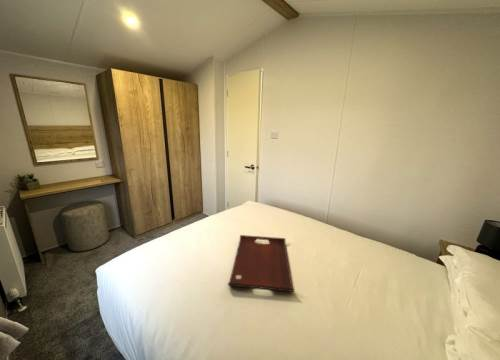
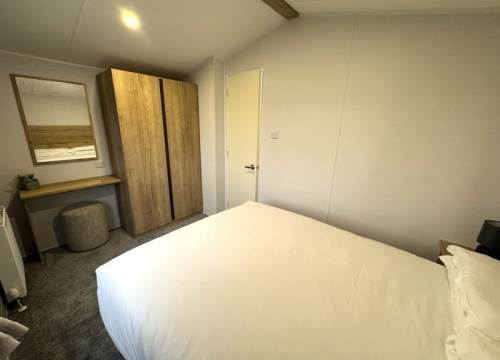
- serving tray [227,234,295,293]
